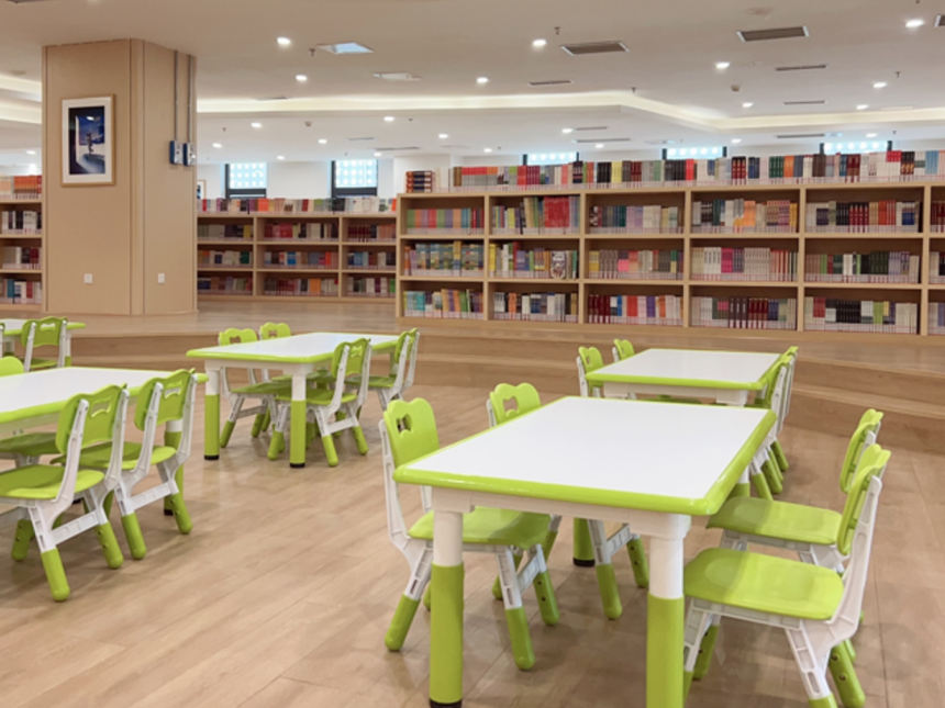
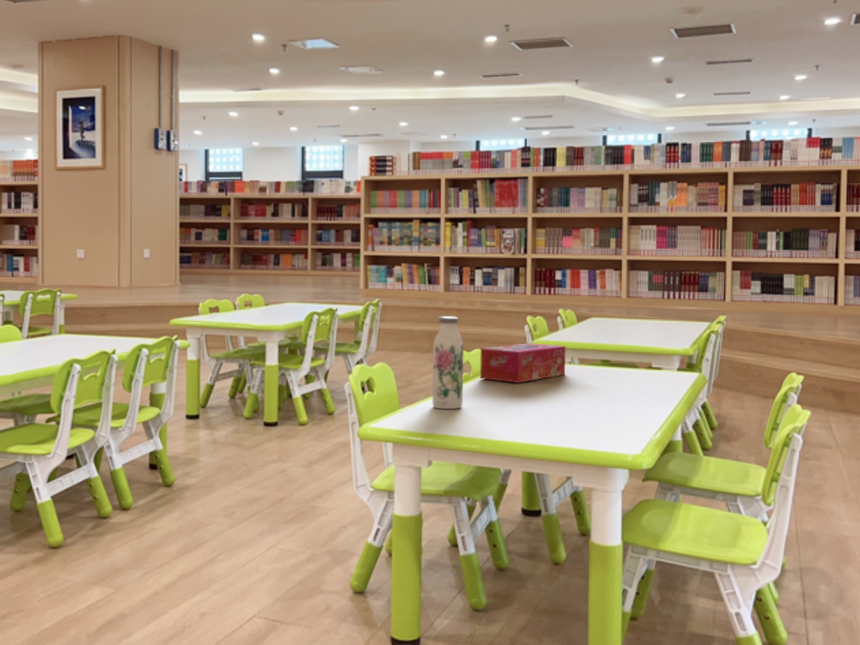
+ water bottle [432,315,464,410]
+ tissue box [479,342,567,384]
